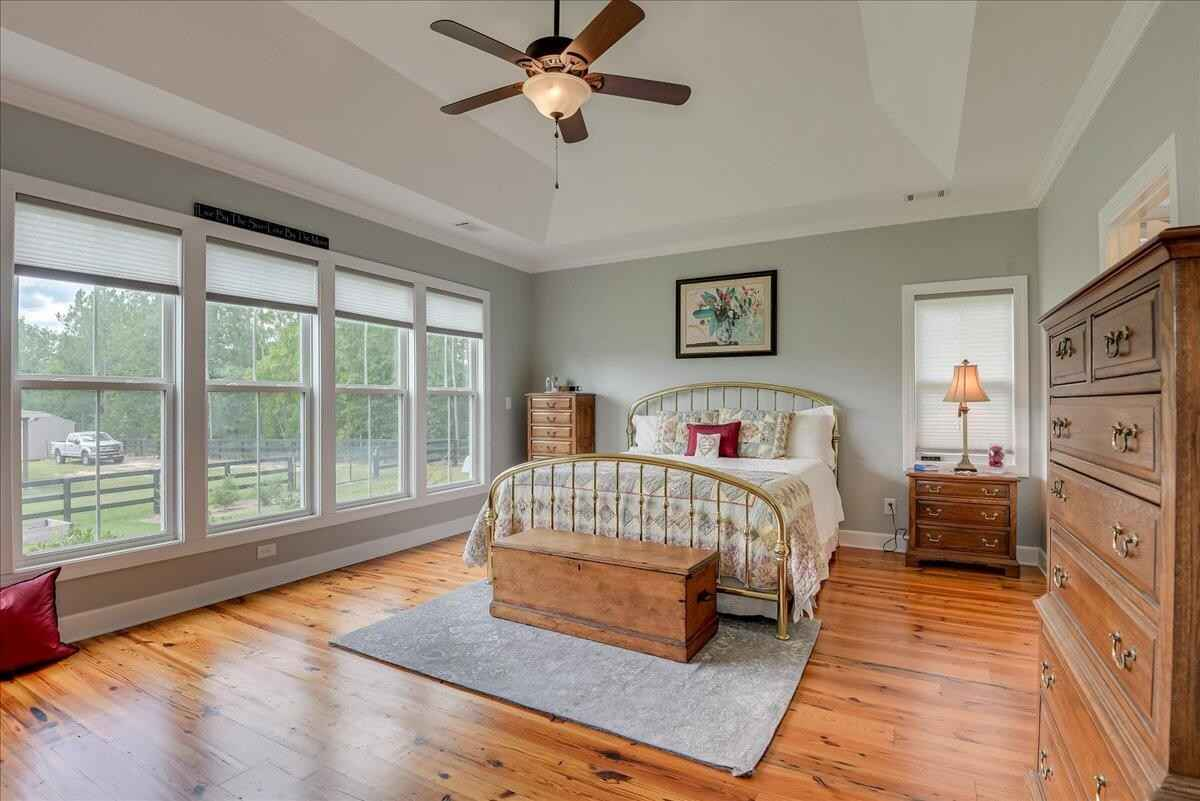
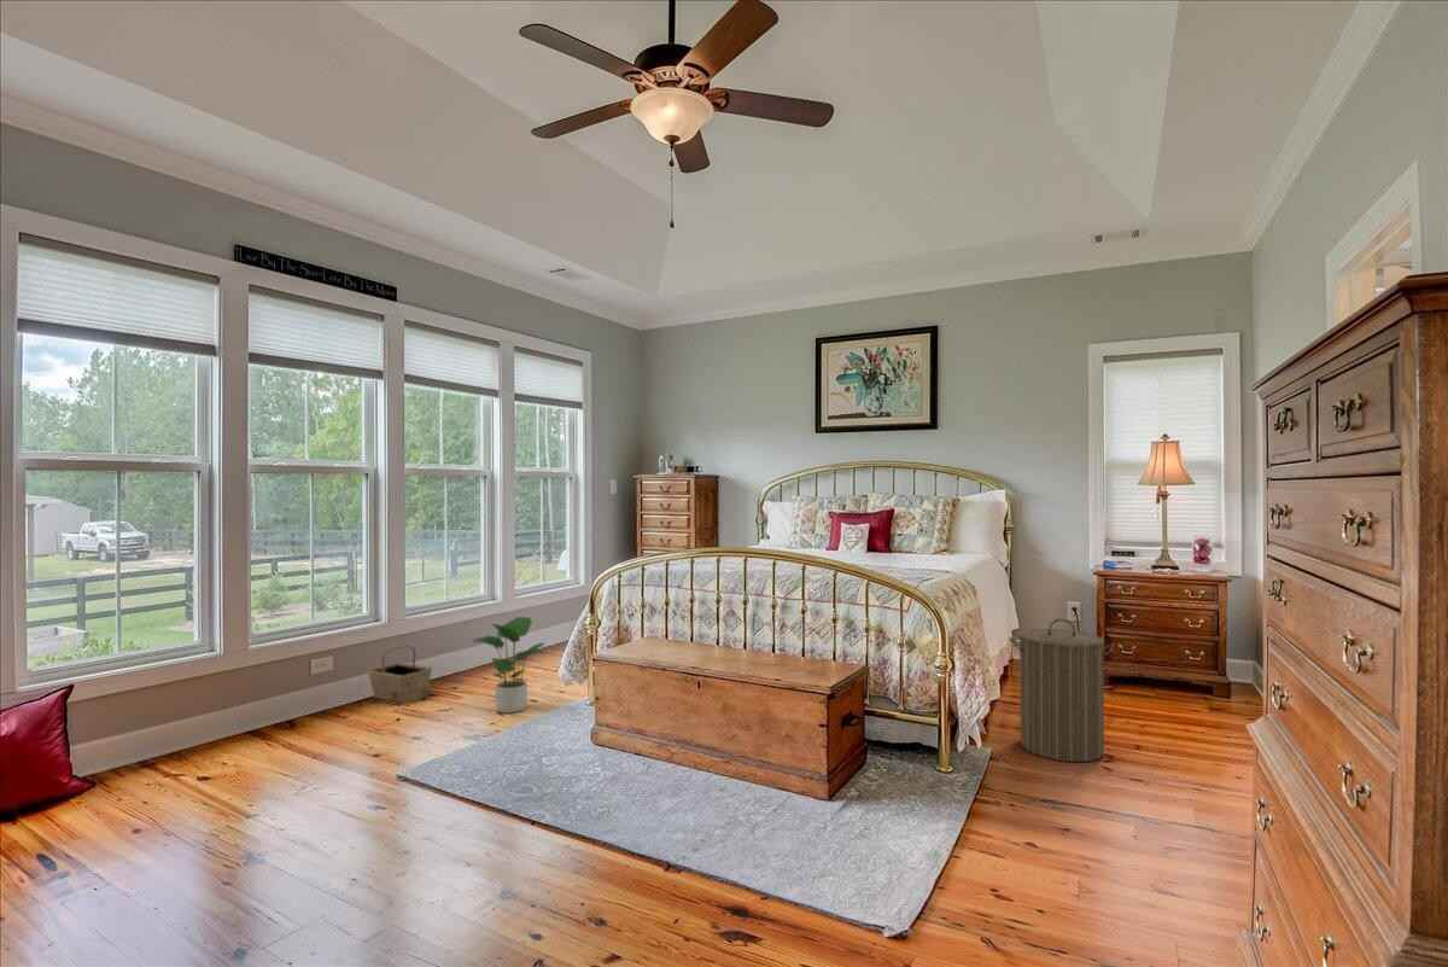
+ laundry hamper [1009,617,1116,763]
+ potted plant [471,616,547,715]
+ basket [367,645,433,705]
